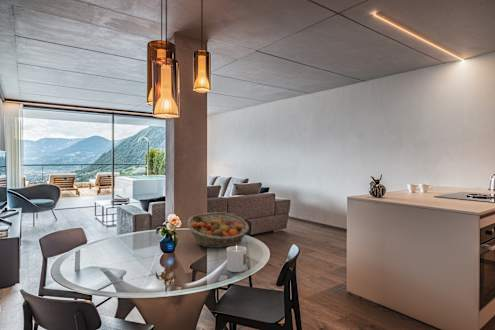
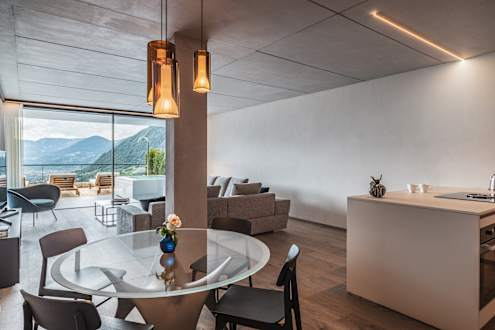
- fruit basket [186,211,250,249]
- candle [226,244,247,273]
